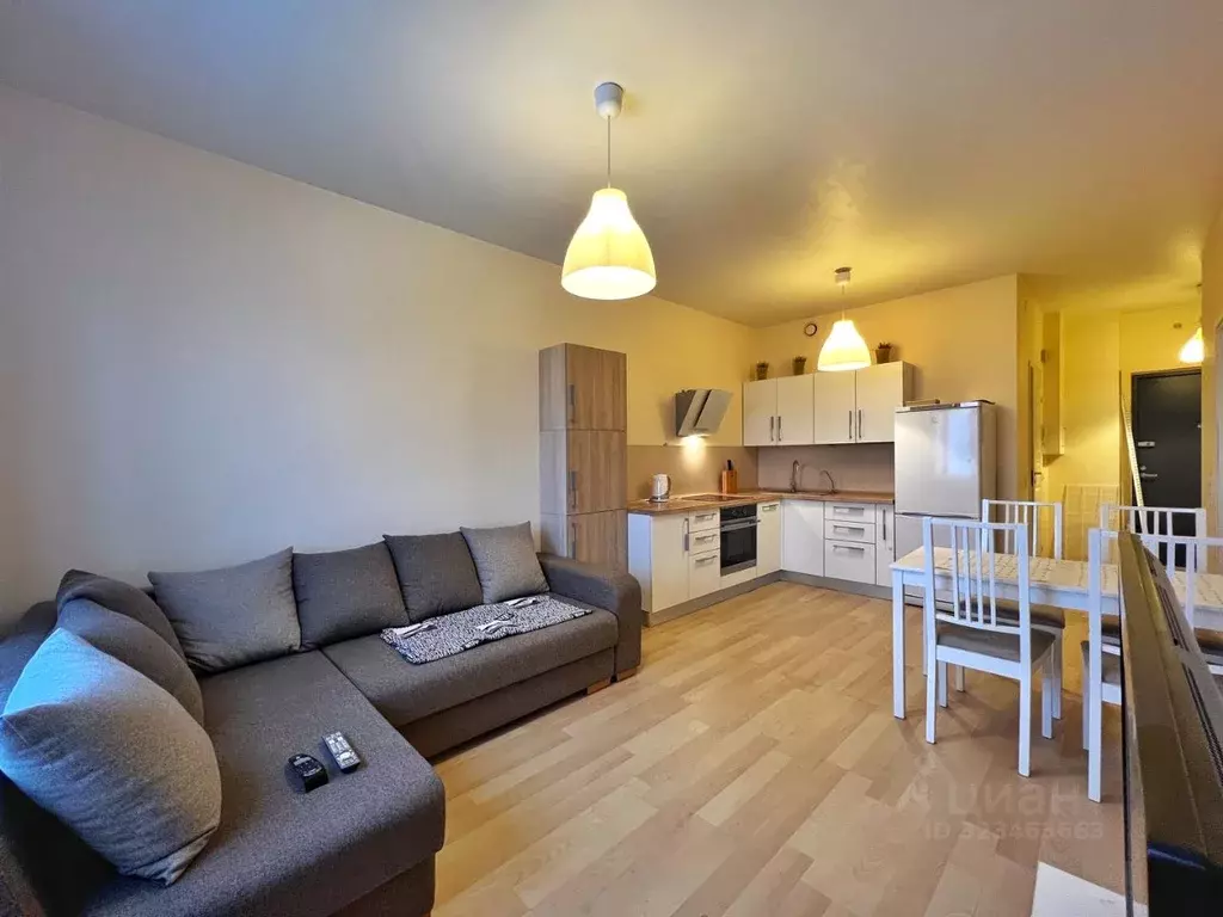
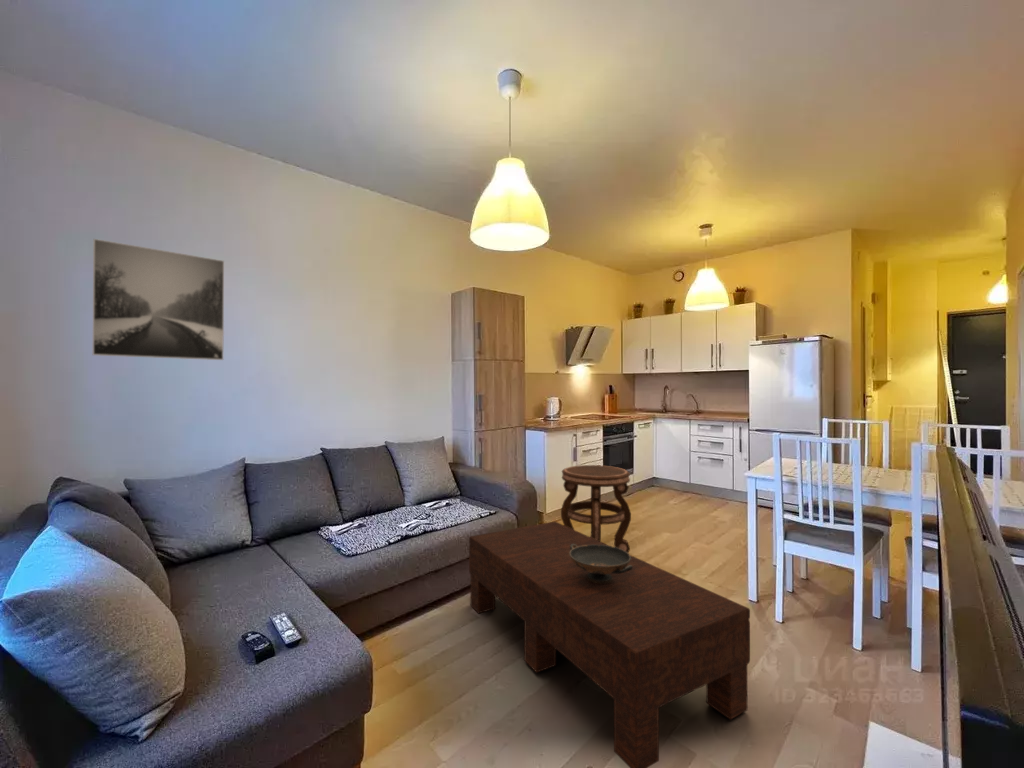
+ side table [560,464,632,554]
+ coffee table [468,521,751,768]
+ decorative bowl [569,544,633,584]
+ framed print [92,238,225,361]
